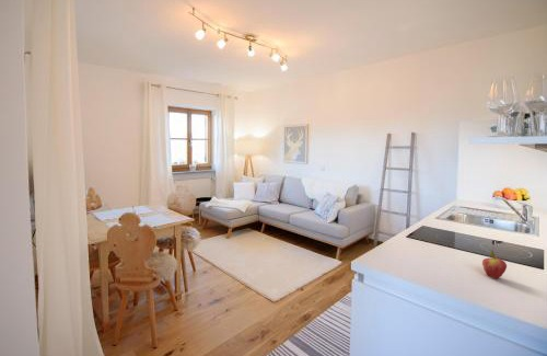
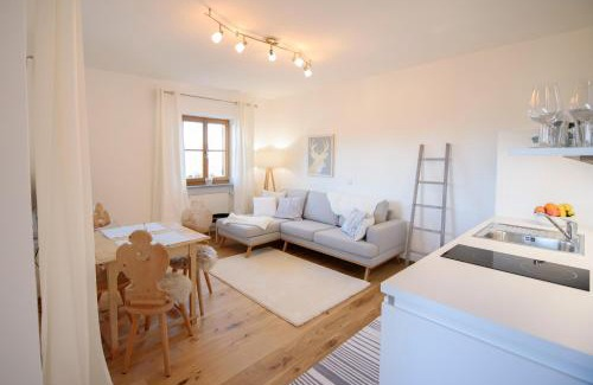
- fruit [481,249,508,279]
